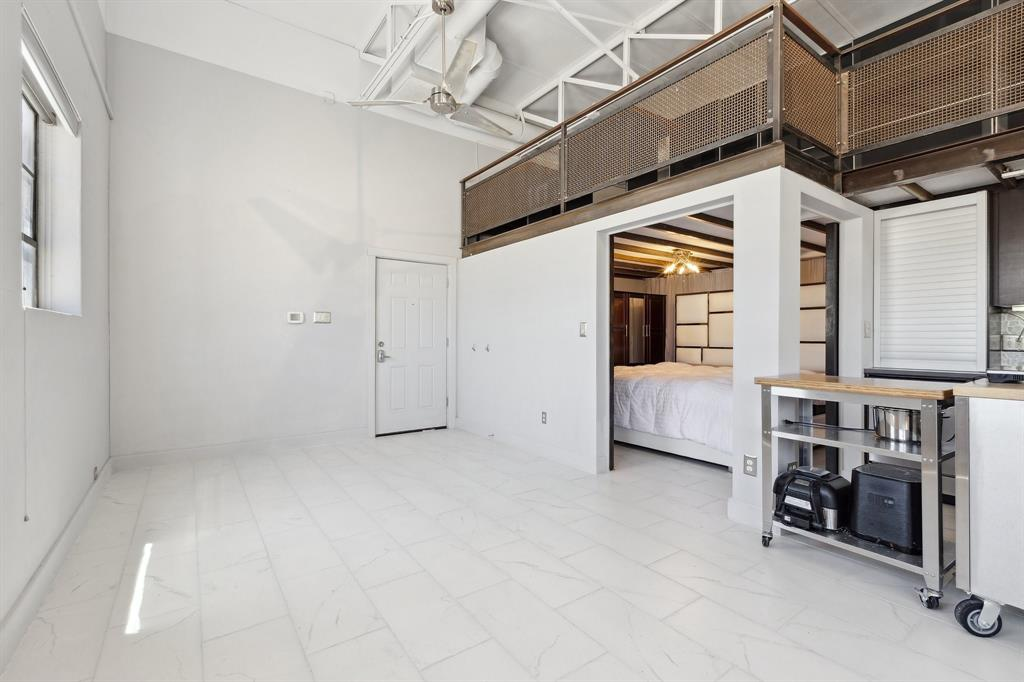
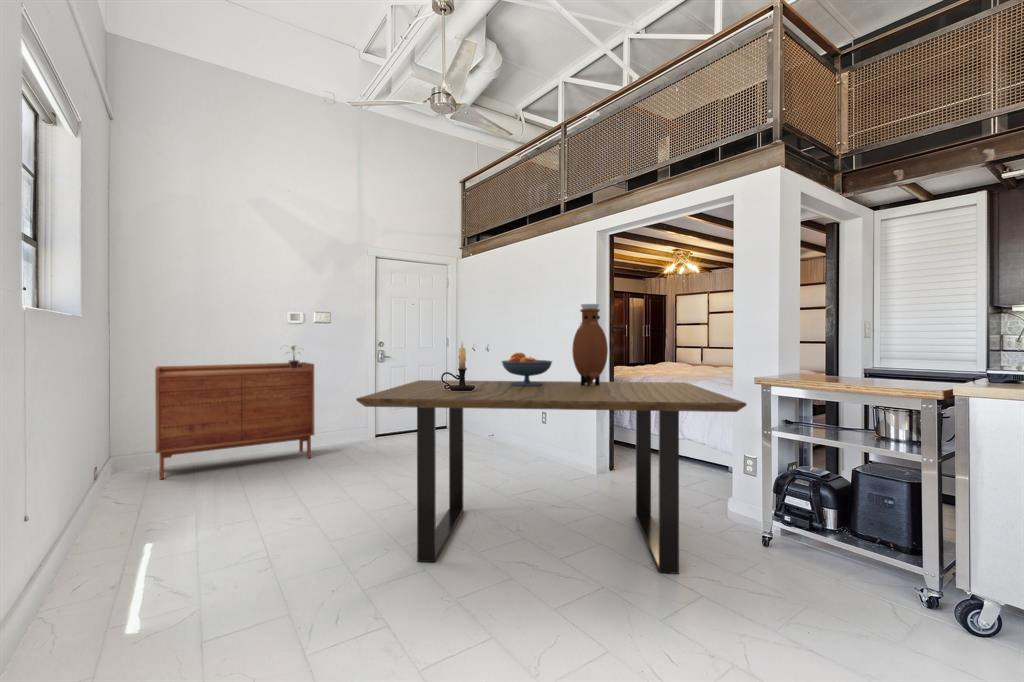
+ fruit bowl [500,352,553,386]
+ dining table [355,379,748,575]
+ sideboard [154,361,315,480]
+ vase [571,303,609,386]
+ candle holder [440,340,475,391]
+ potted plant [280,344,303,369]
